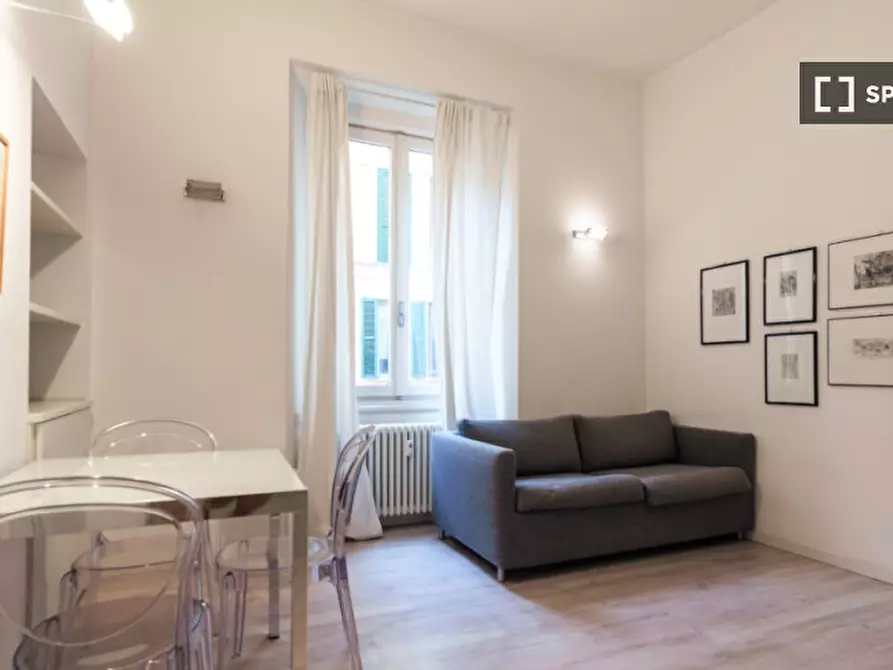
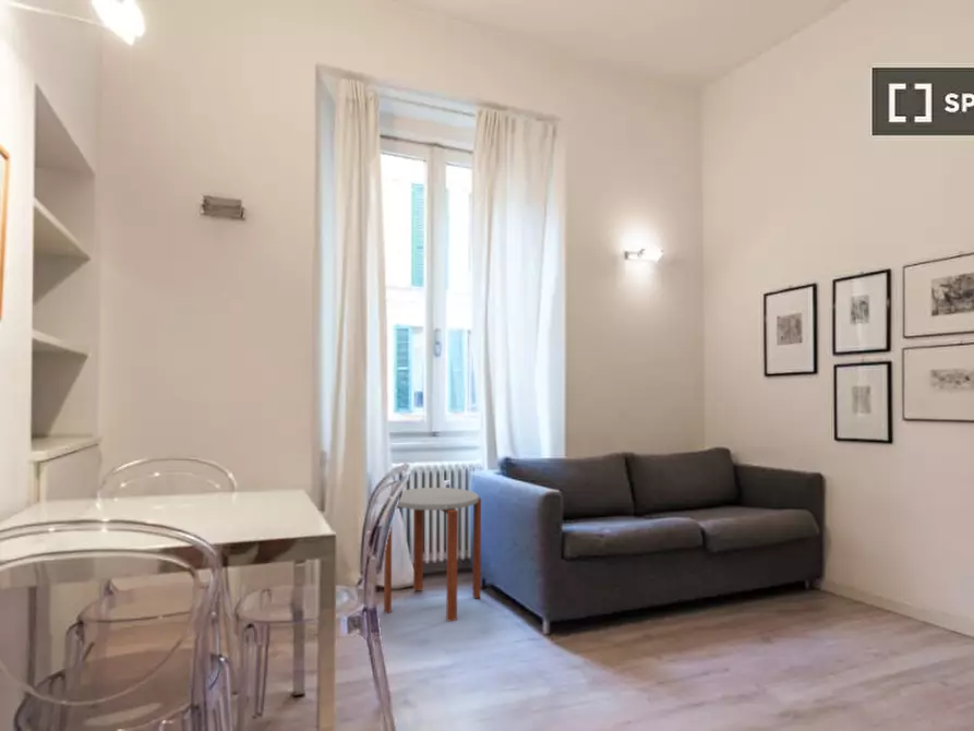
+ side table [383,487,482,623]
